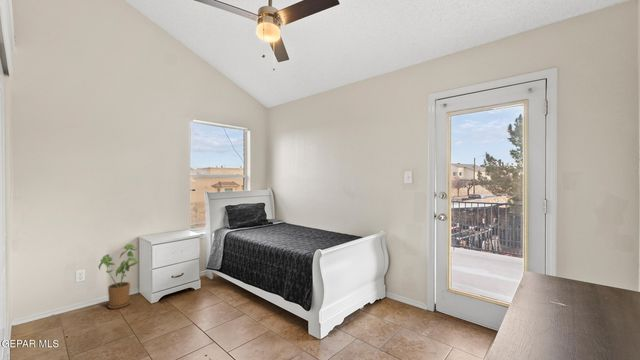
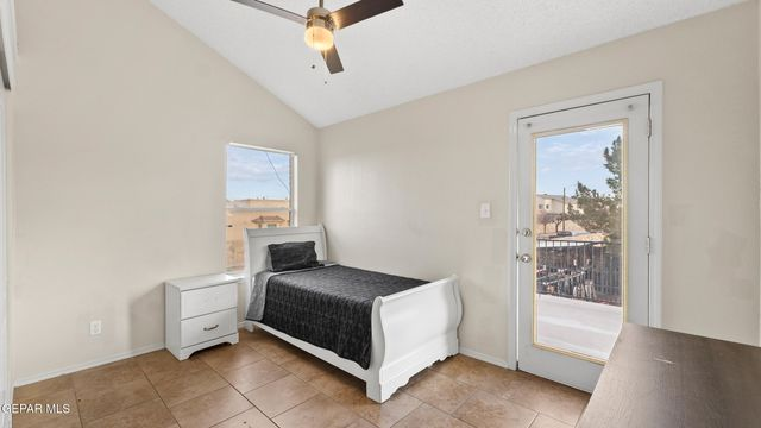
- house plant [98,243,140,310]
